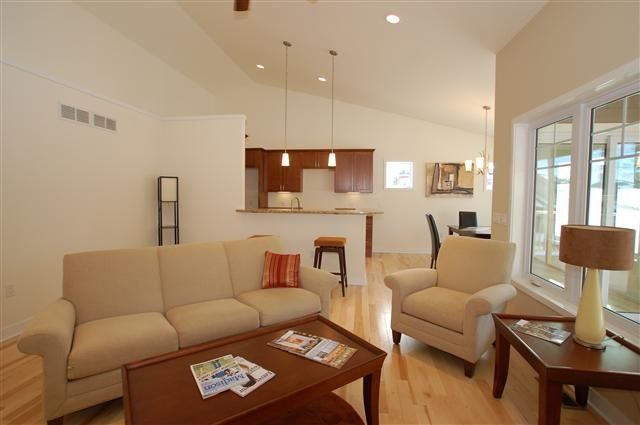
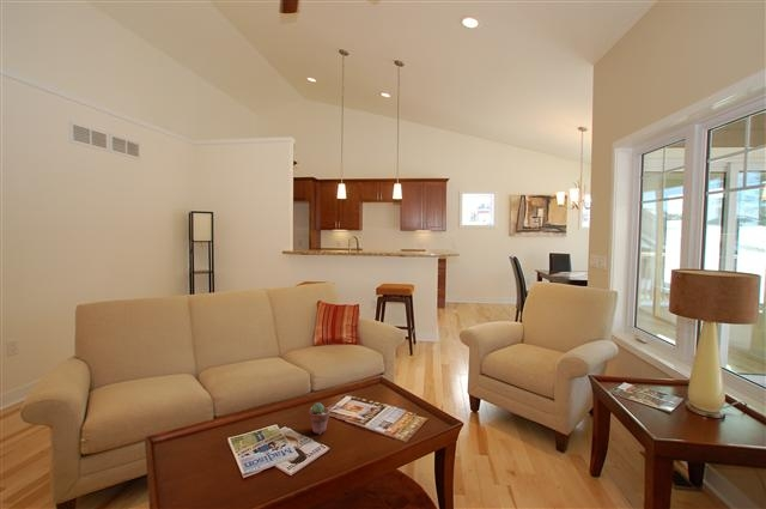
+ potted succulent [308,401,330,436]
